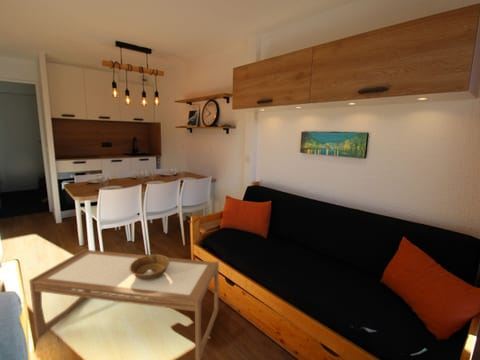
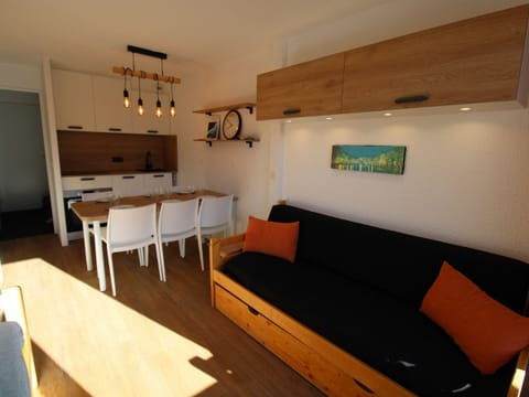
- decorative bowl [130,253,169,280]
- coffee table [28,248,220,360]
